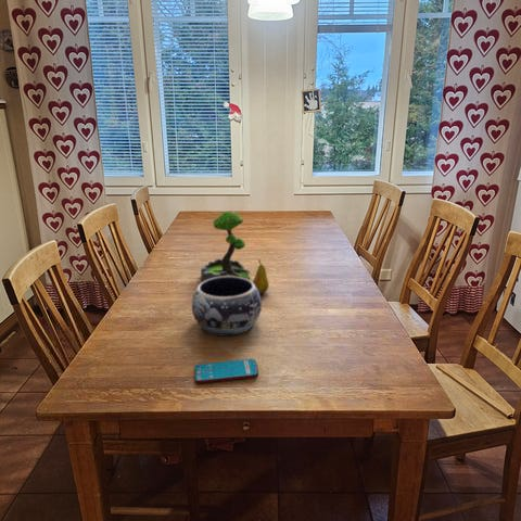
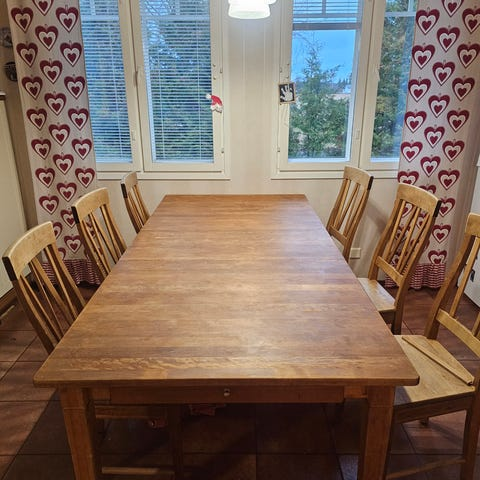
- fruit [252,258,270,295]
- decorative bowl [191,276,263,338]
- smartphone [193,358,259,384]
- plant [200,211,252,282]
